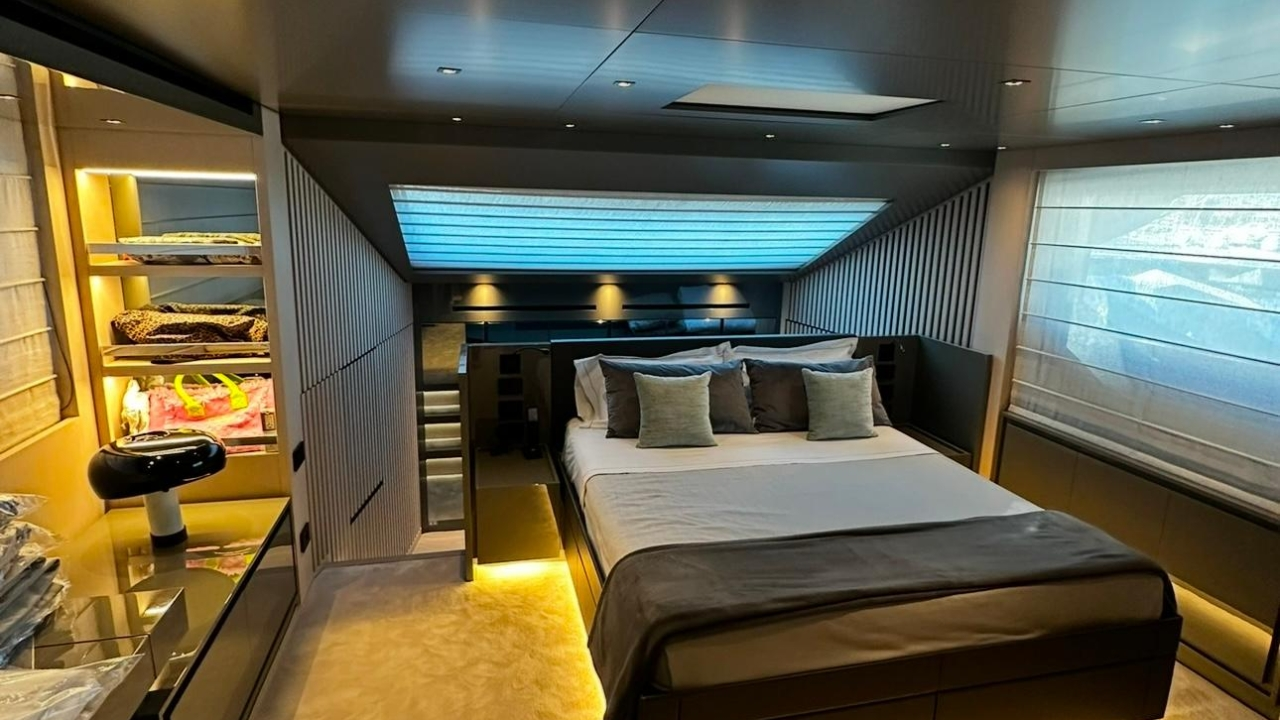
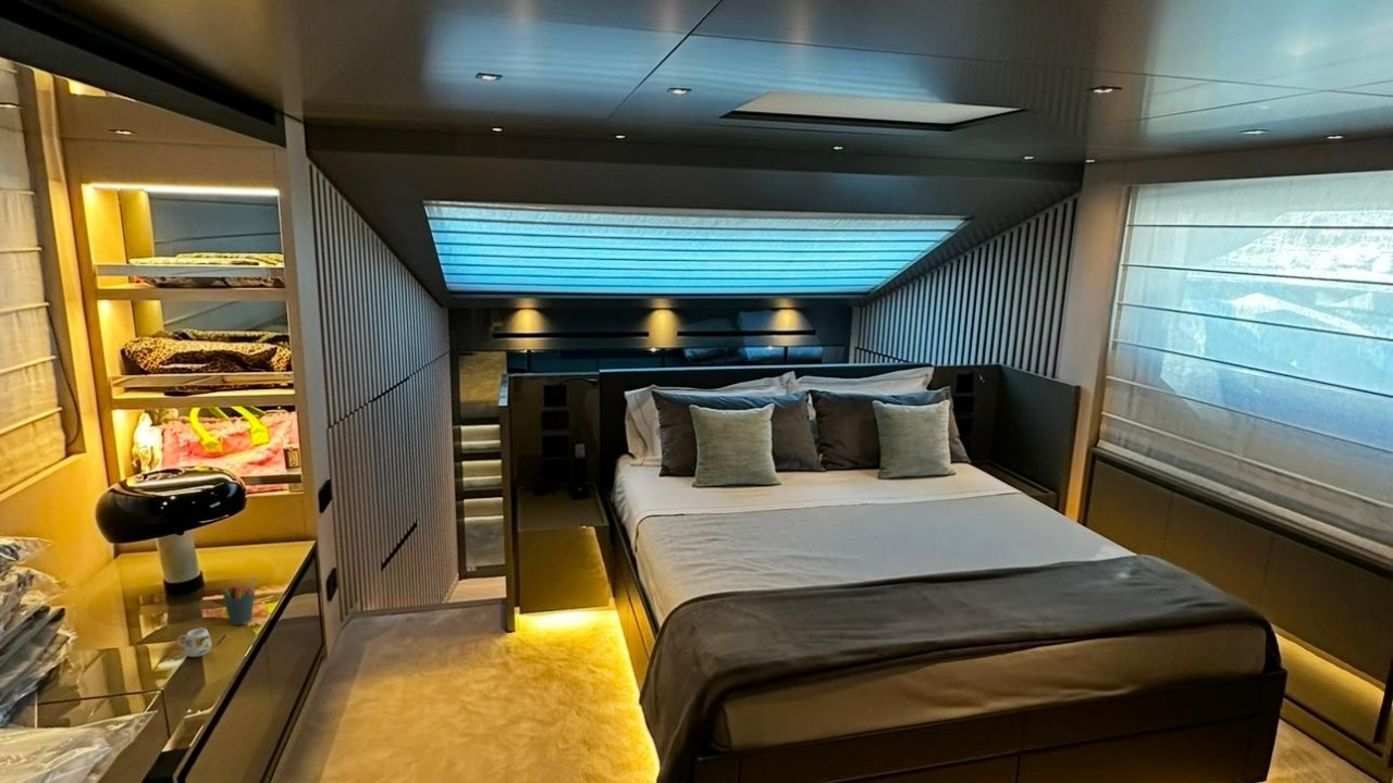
+ pen holder [220,574,257,626]
+ mug [176,627,227,658]
